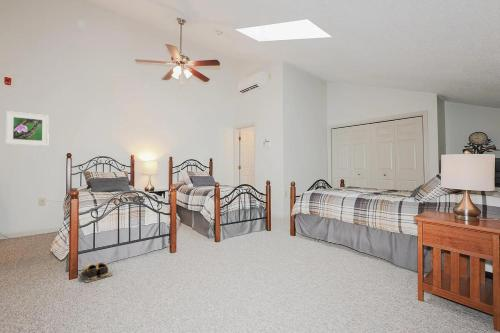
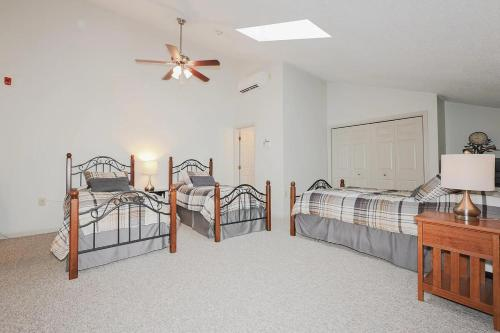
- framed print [5,110,50,147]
- shoes [78,262,113,283]
